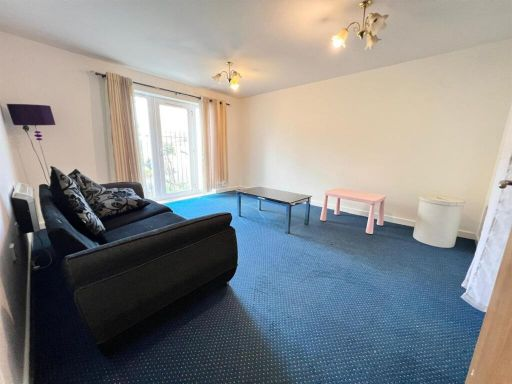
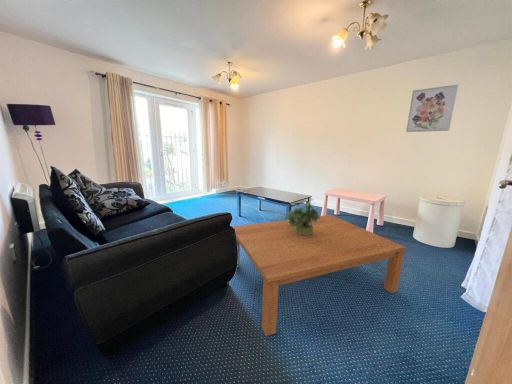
+ wall art [405,83,460,133]
+ potted plant [284,197,320,235]
+ coffee table [231,214,407,337]
